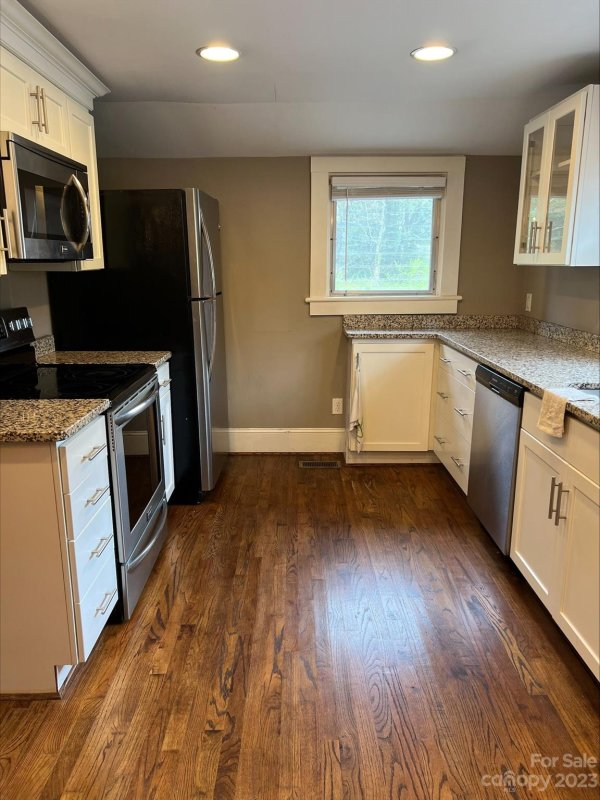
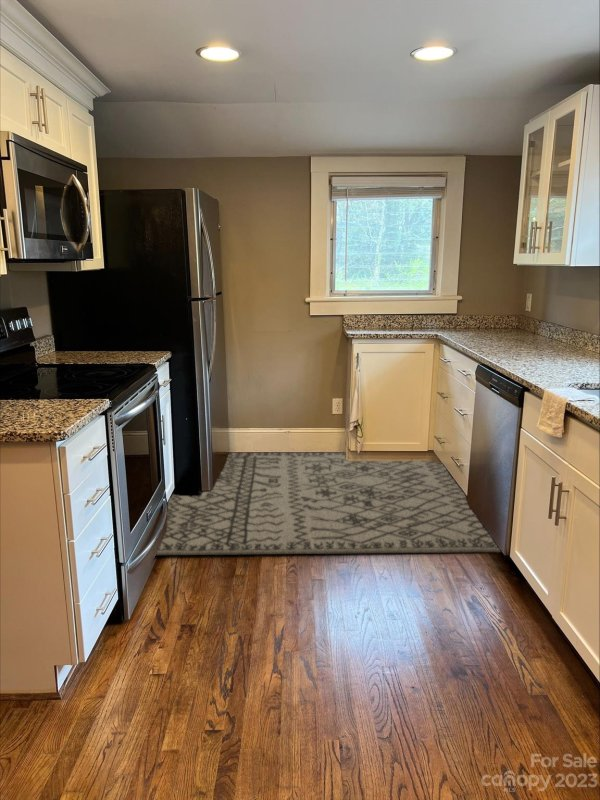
+ rug [155,451,502,556]
